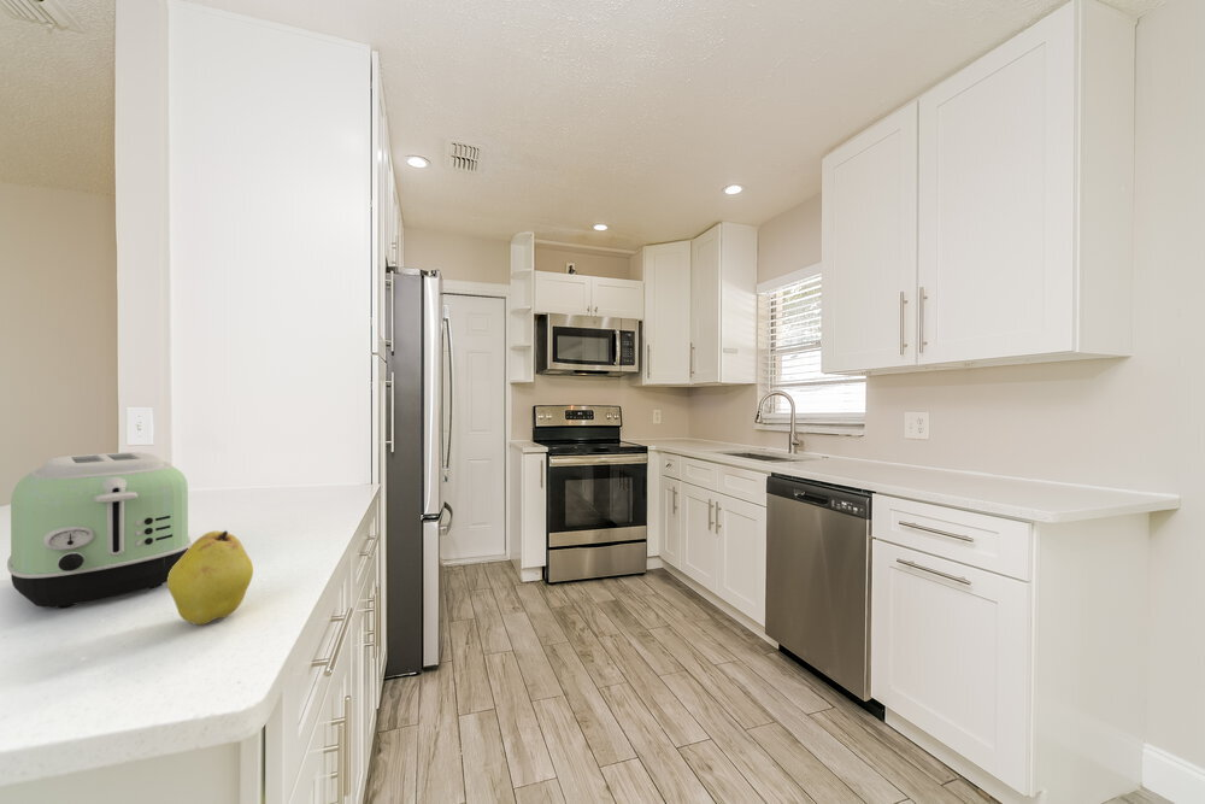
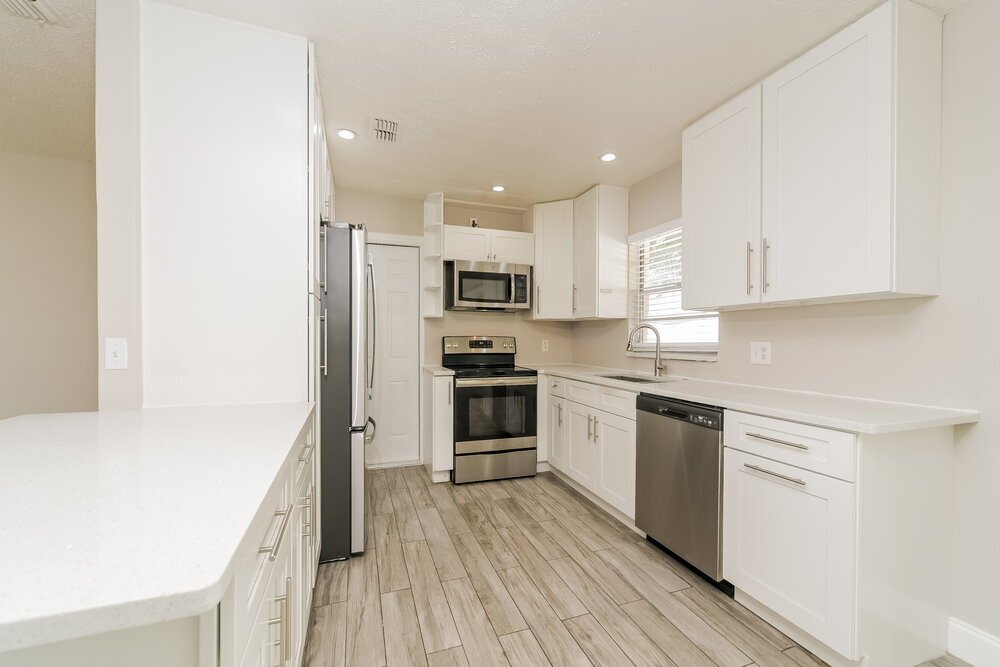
- toaster [6,451,193,610]
- fruit [166,529,254,626]
